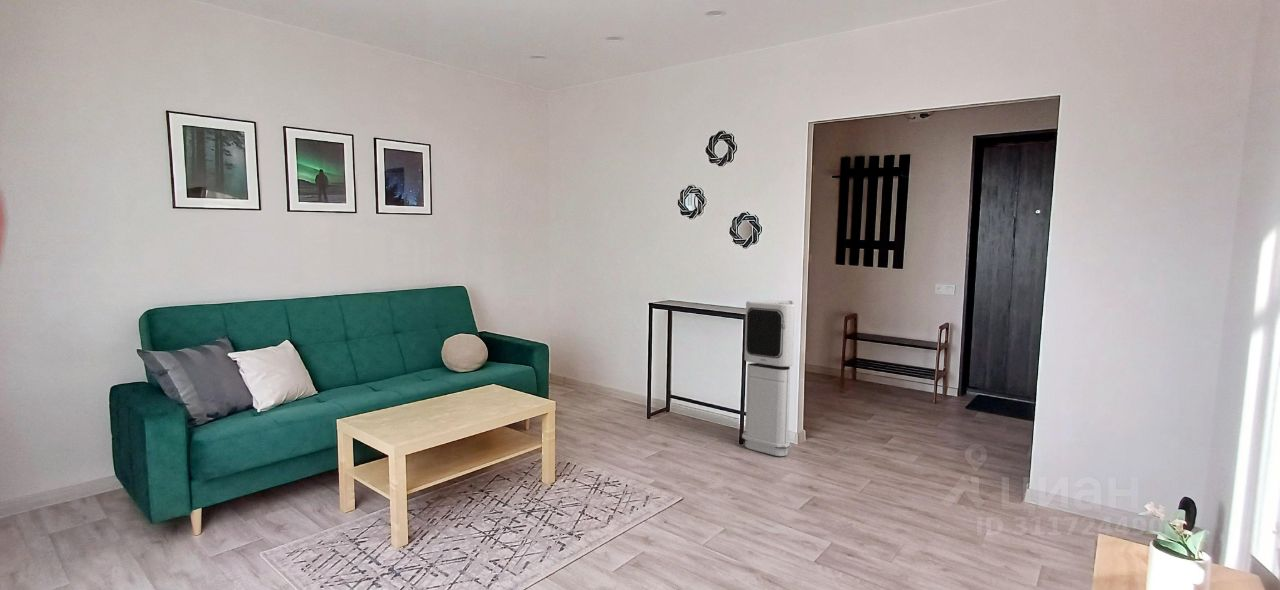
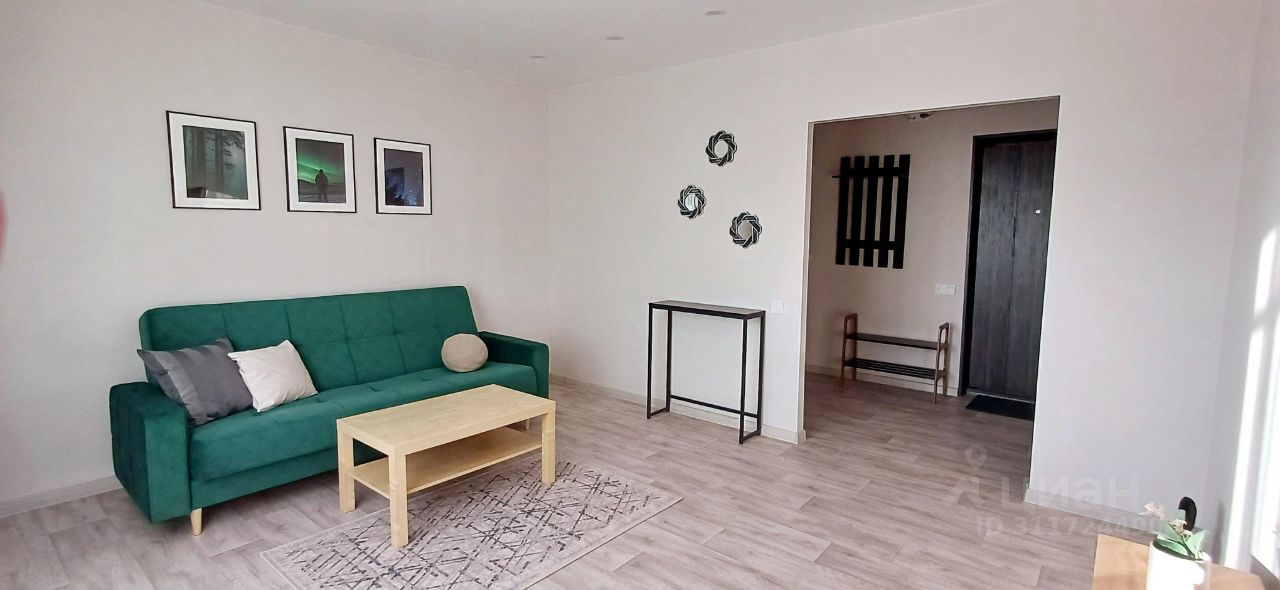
- air purifier [741,300,796,457]
